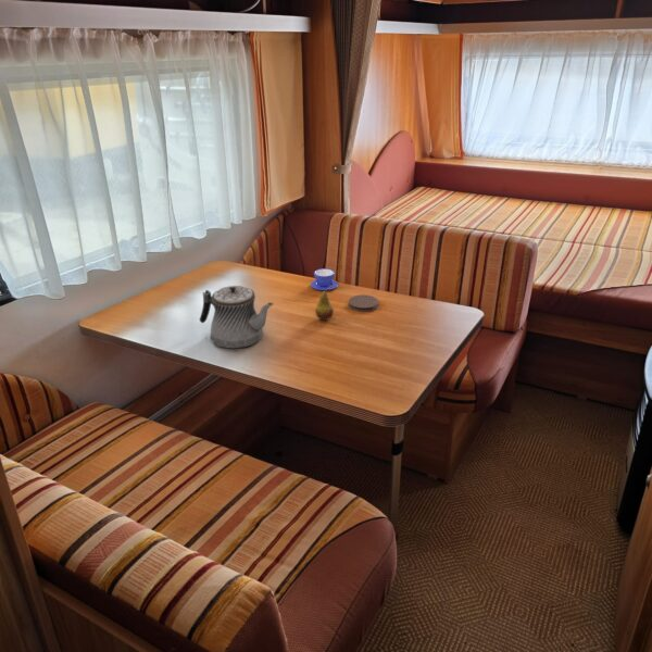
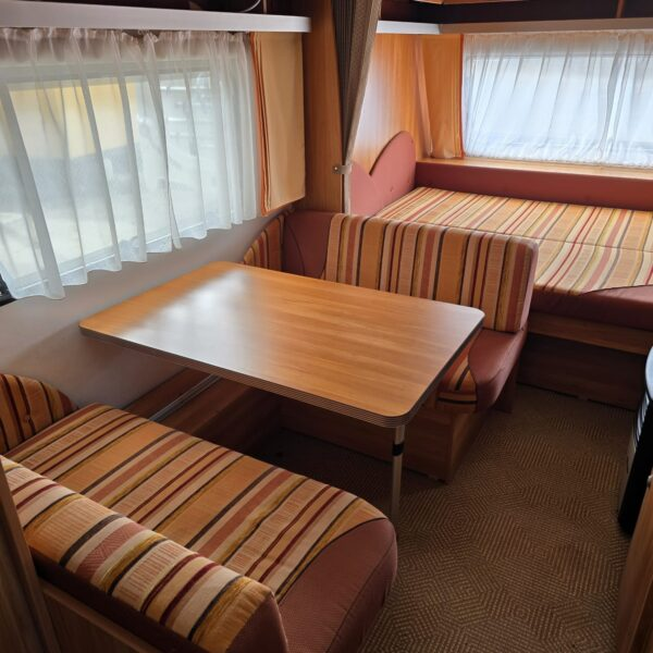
- teapot [199,285,275,350]
- coaster [348,293,379,313]
- fruit [314,286,335,322]
- teacup [310,267,339,291]
